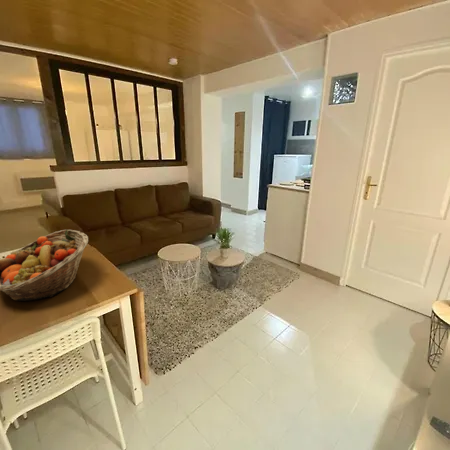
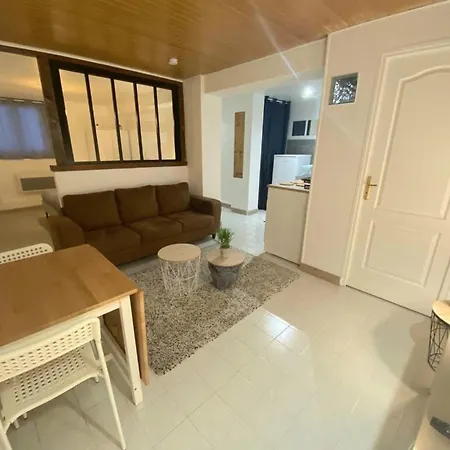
- fruit basket [0,229,89,302]
